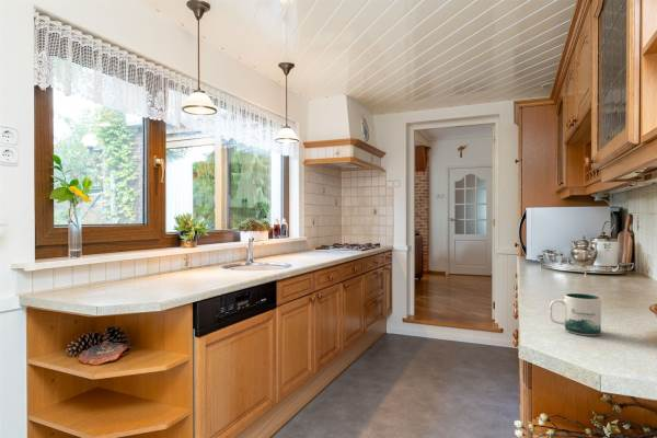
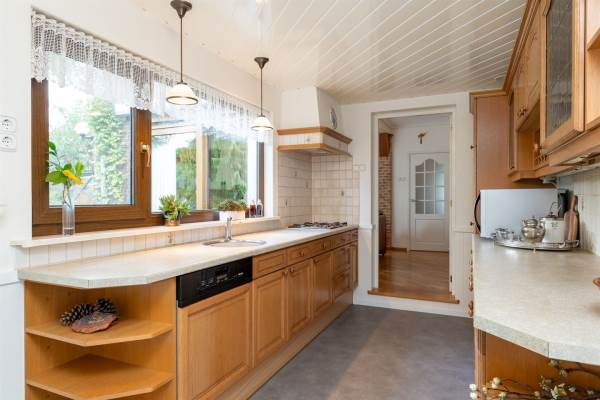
- mug [548,292,602,336]
